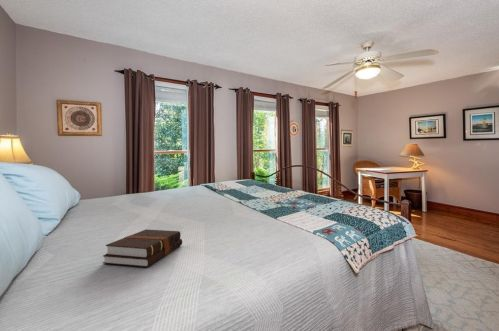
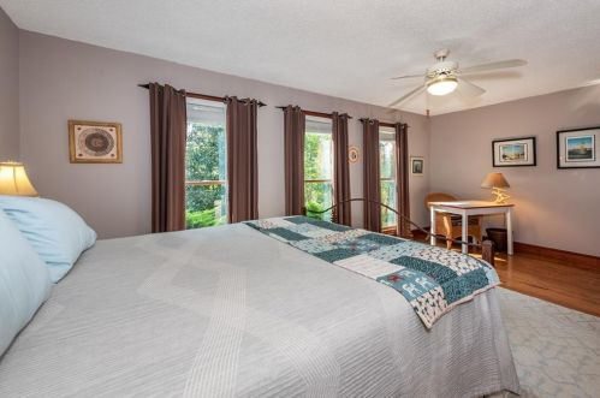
- hardback book [102,228,183,268]
